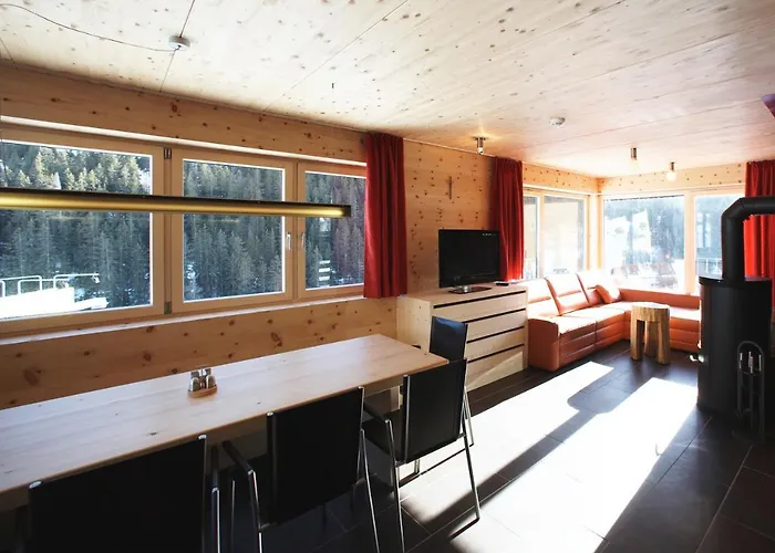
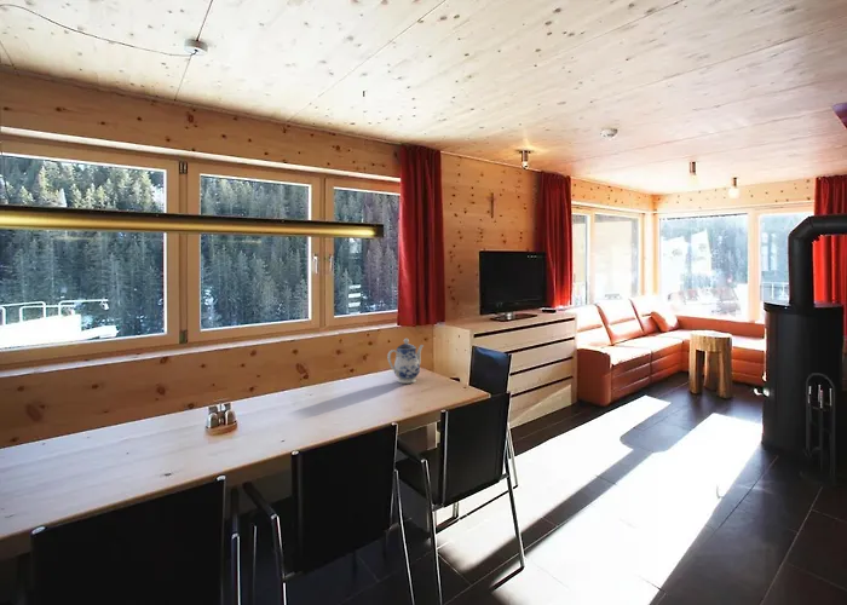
+ teapot [386,338,425,385]
